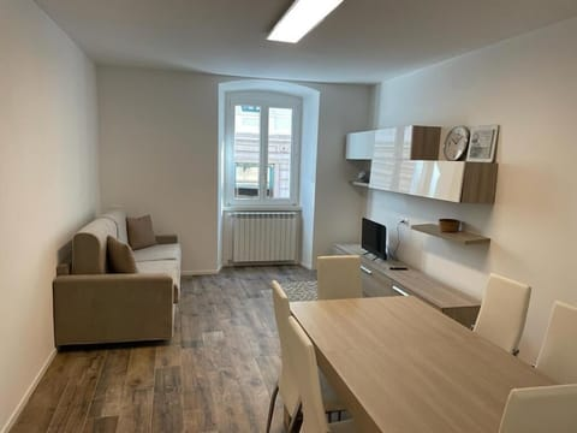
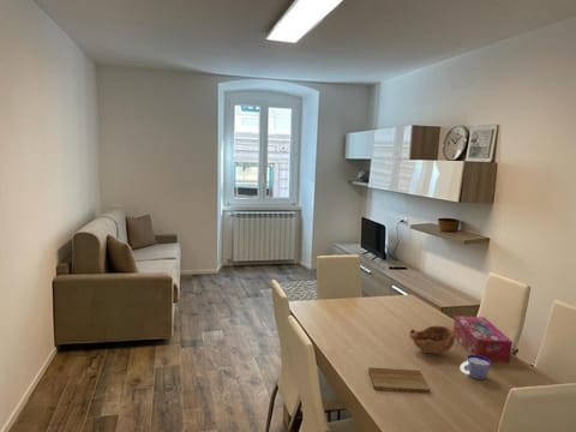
+ cutting board [367,366,431,394]
+ cup [458,354,492,380]
+ tissue box [452,314,514,364]
+ bowl [408,325,456,355]
